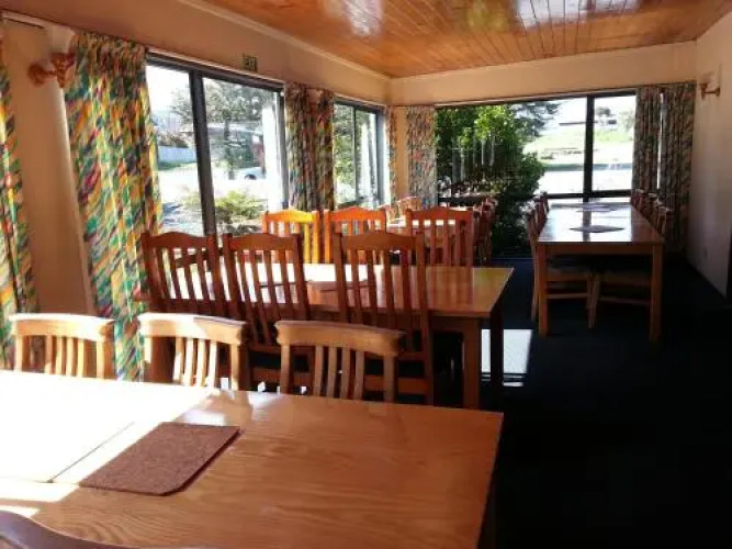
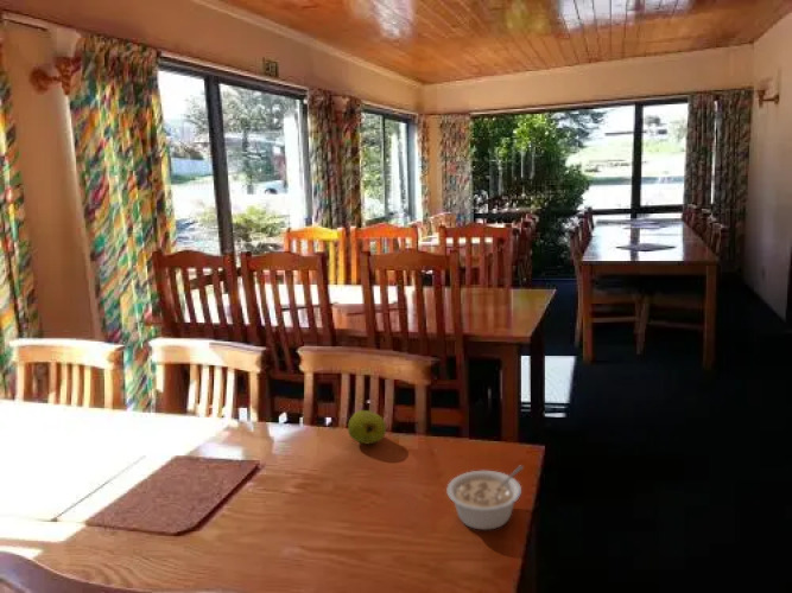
+ legume [445,465,525,531]
+ fruit [347,409,388,445]
